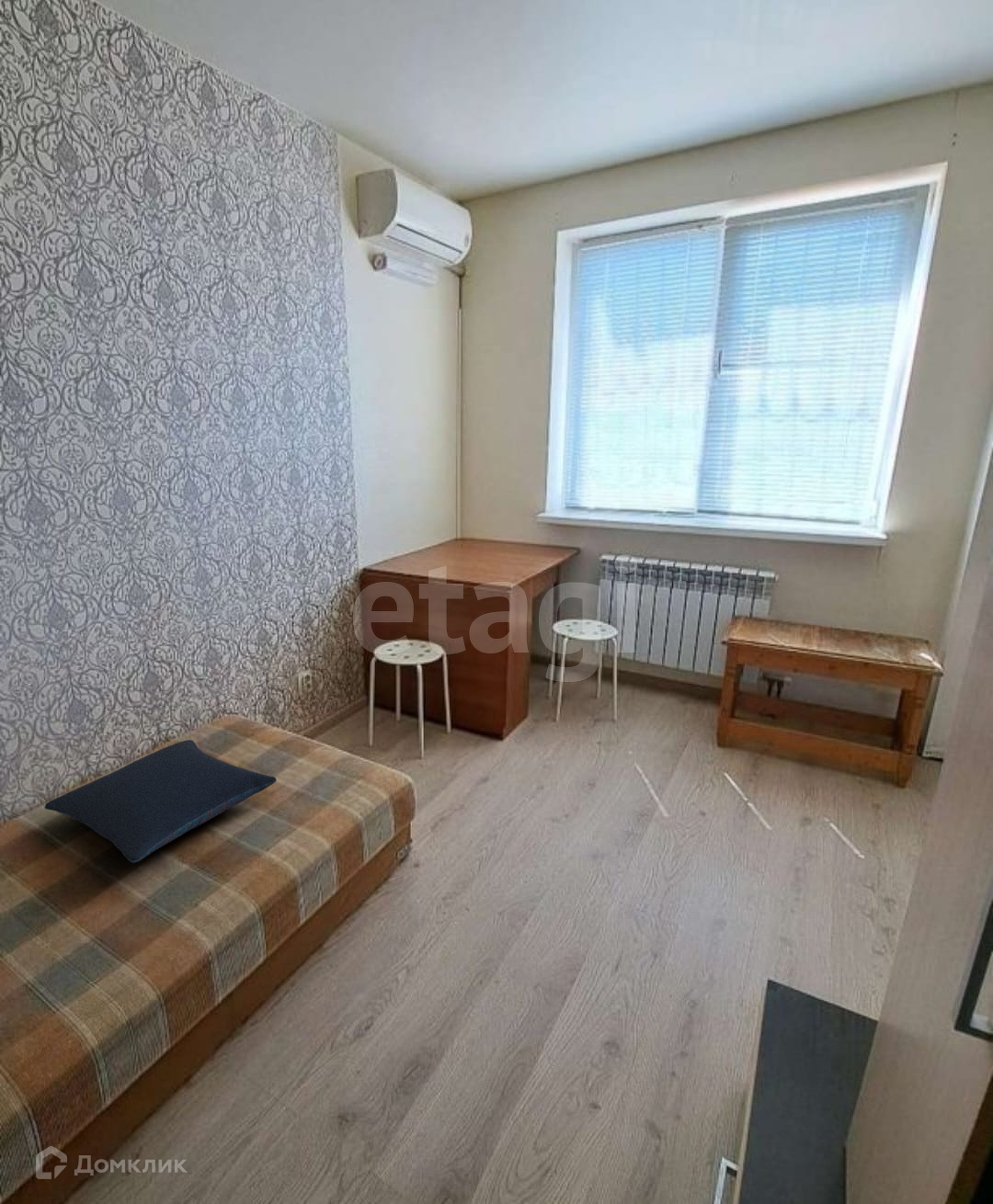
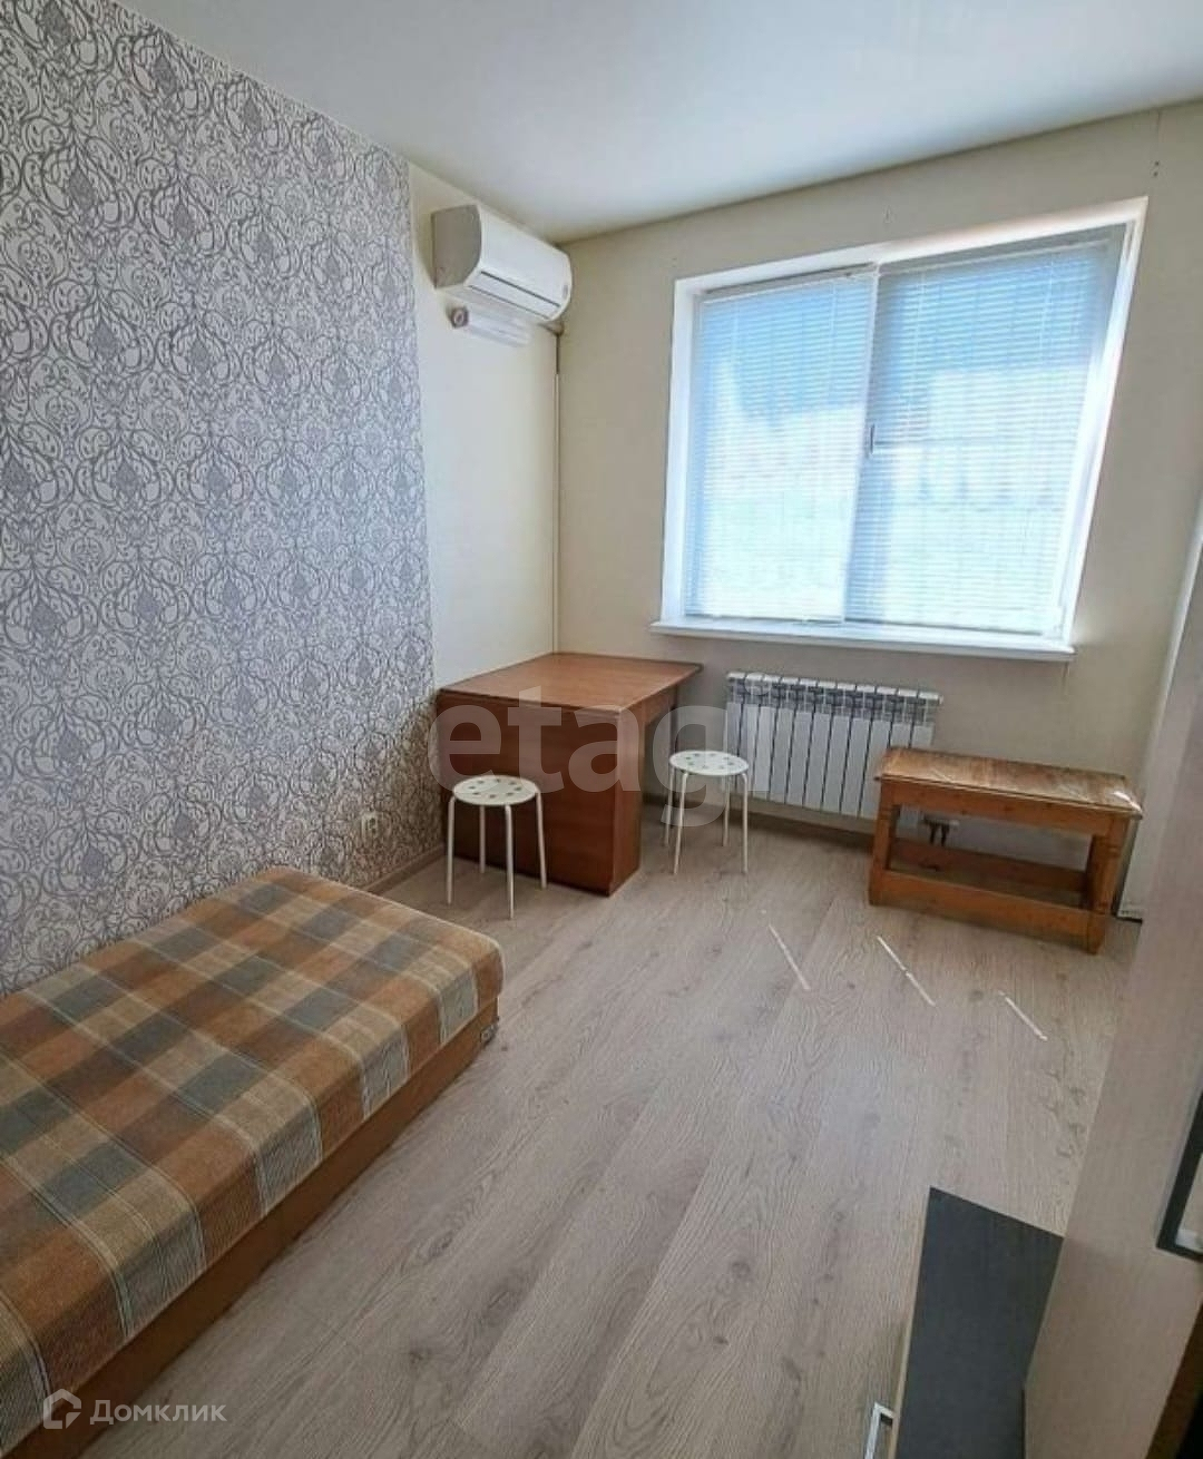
- pillow [44,739,278,864]
